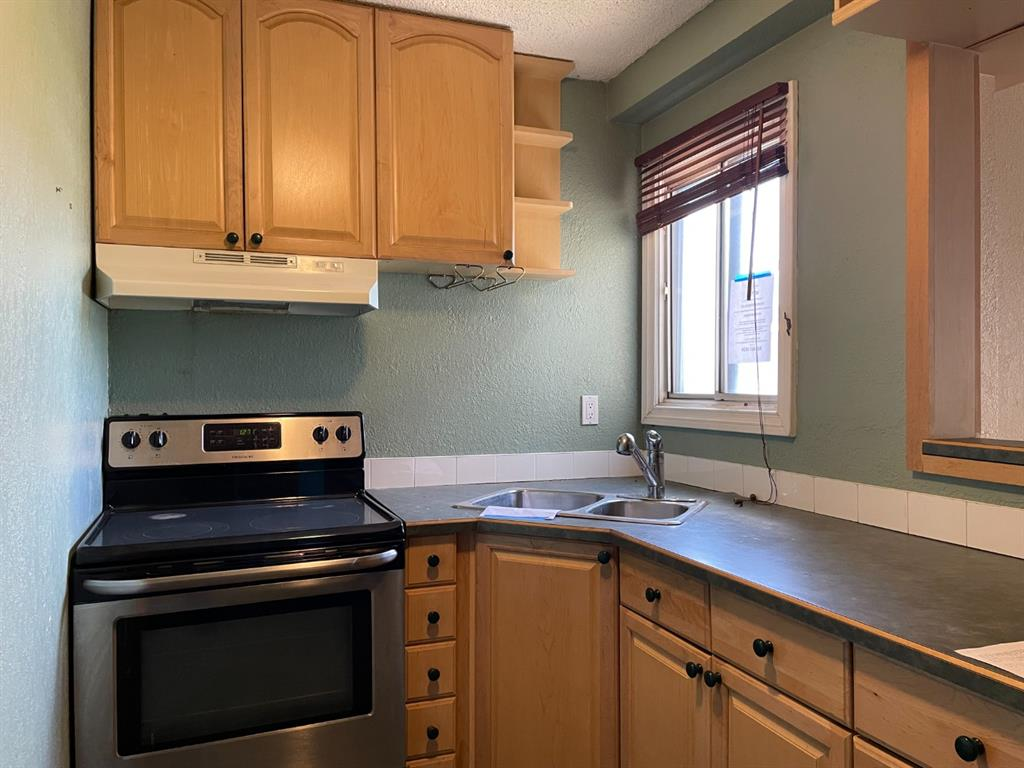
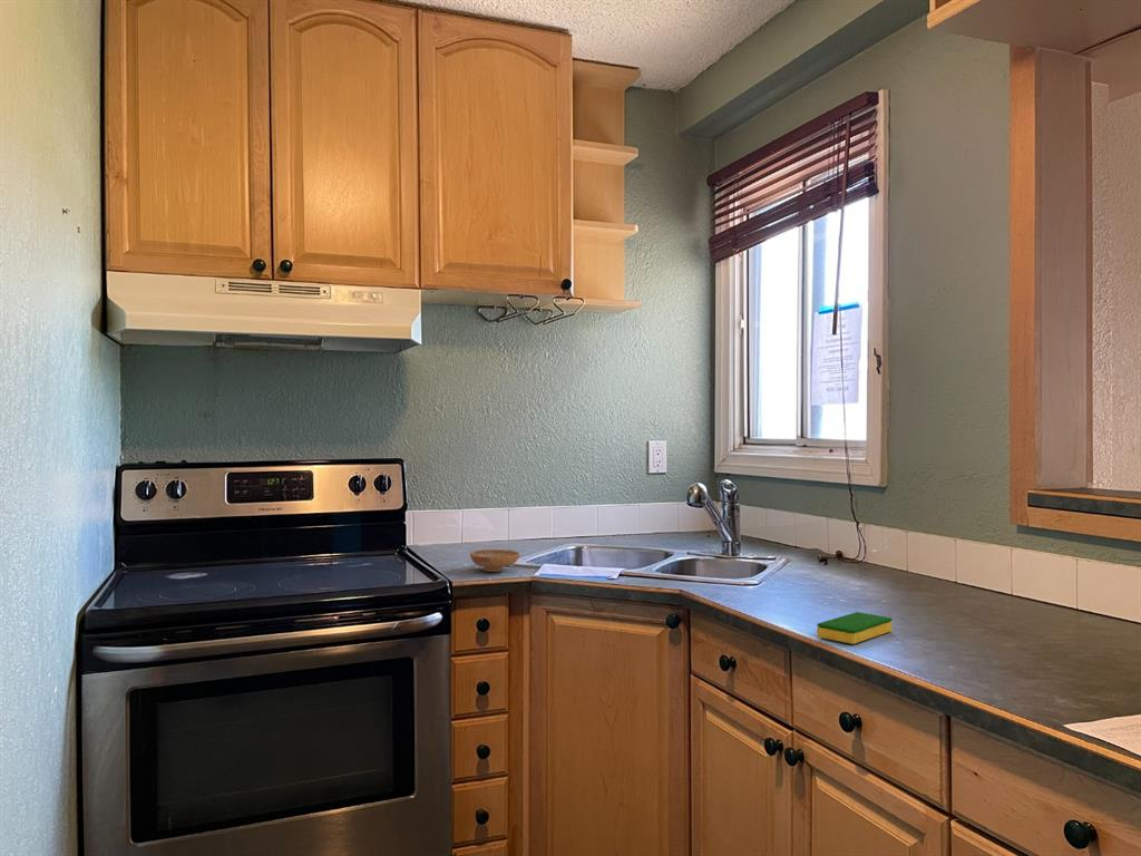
+ dish sponge [816,611,894,645]
+ bowl [469,548,521,573]
